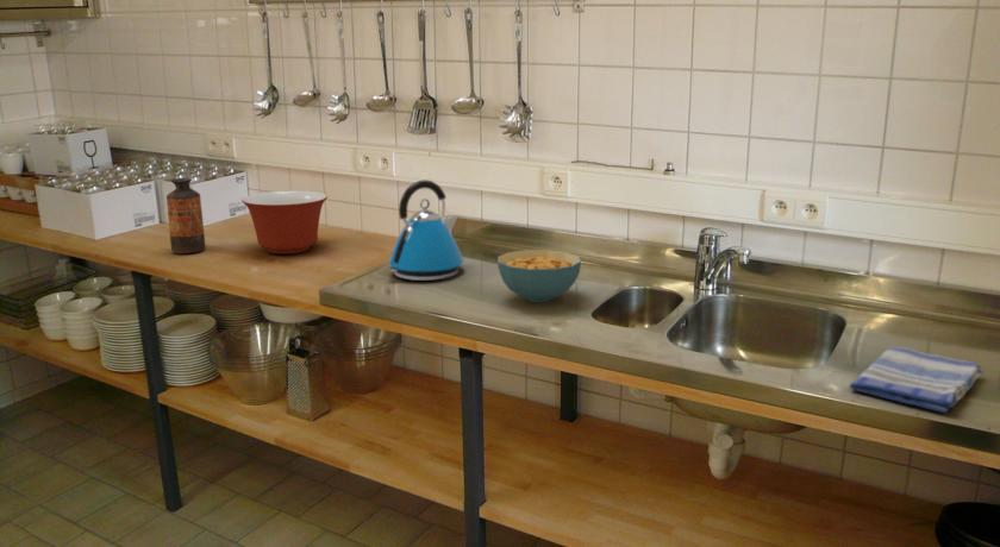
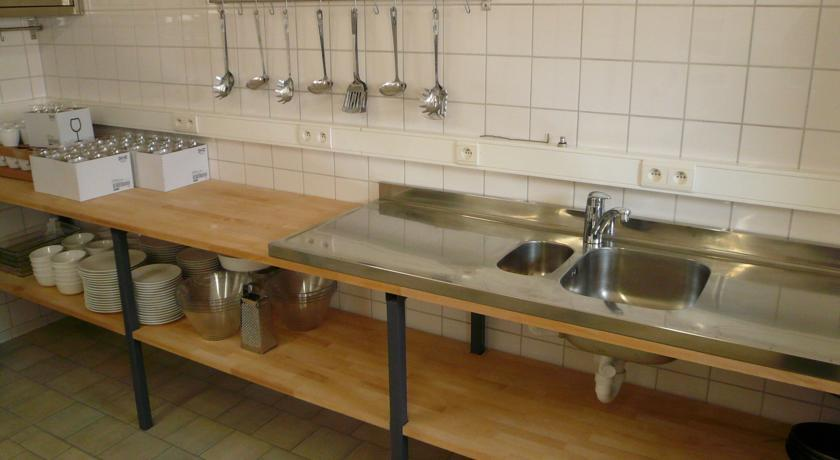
- mixing bowl [240,190,329,256]
- kettle [387,178,464,282]
- dish towel [849,346,985,414]
- cereal bowl [496,249,582,303]
- bottle [165,177,206,254]
